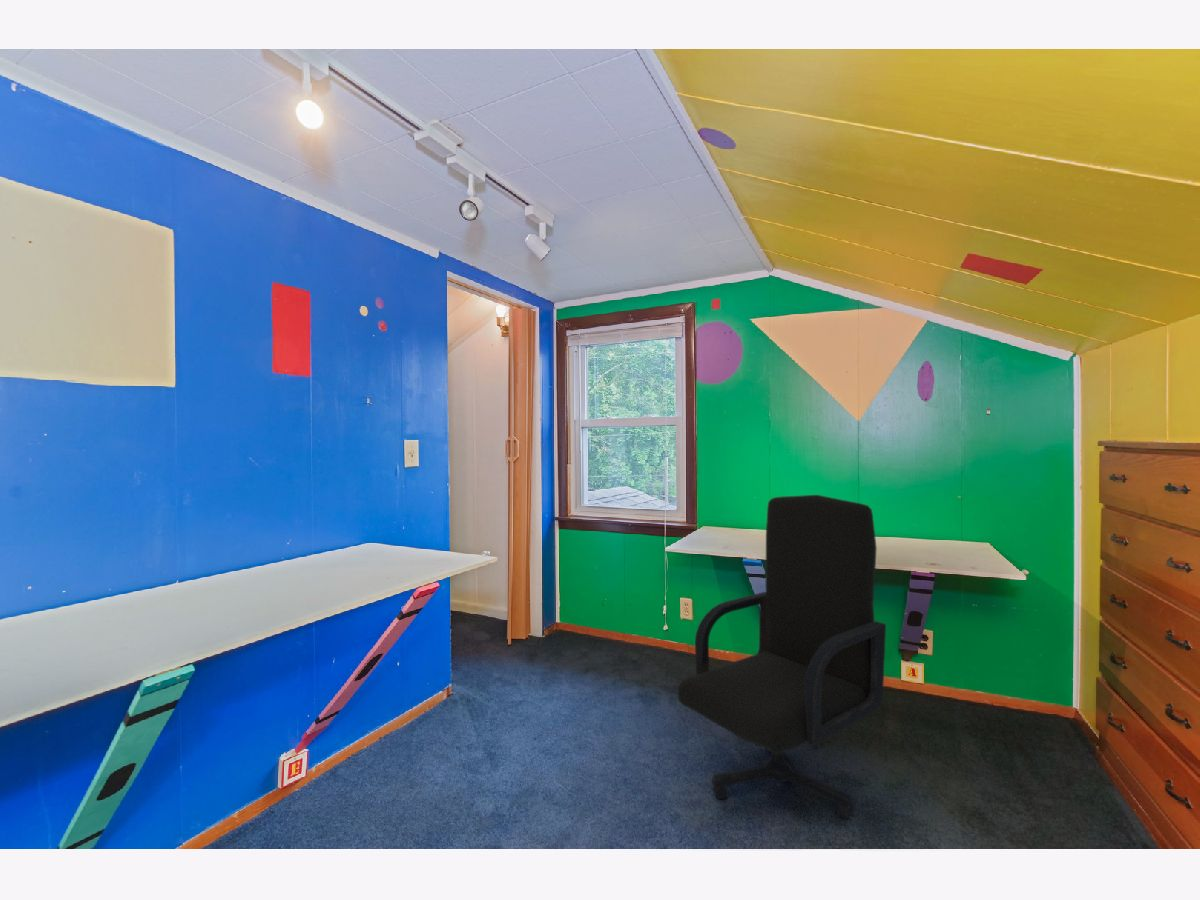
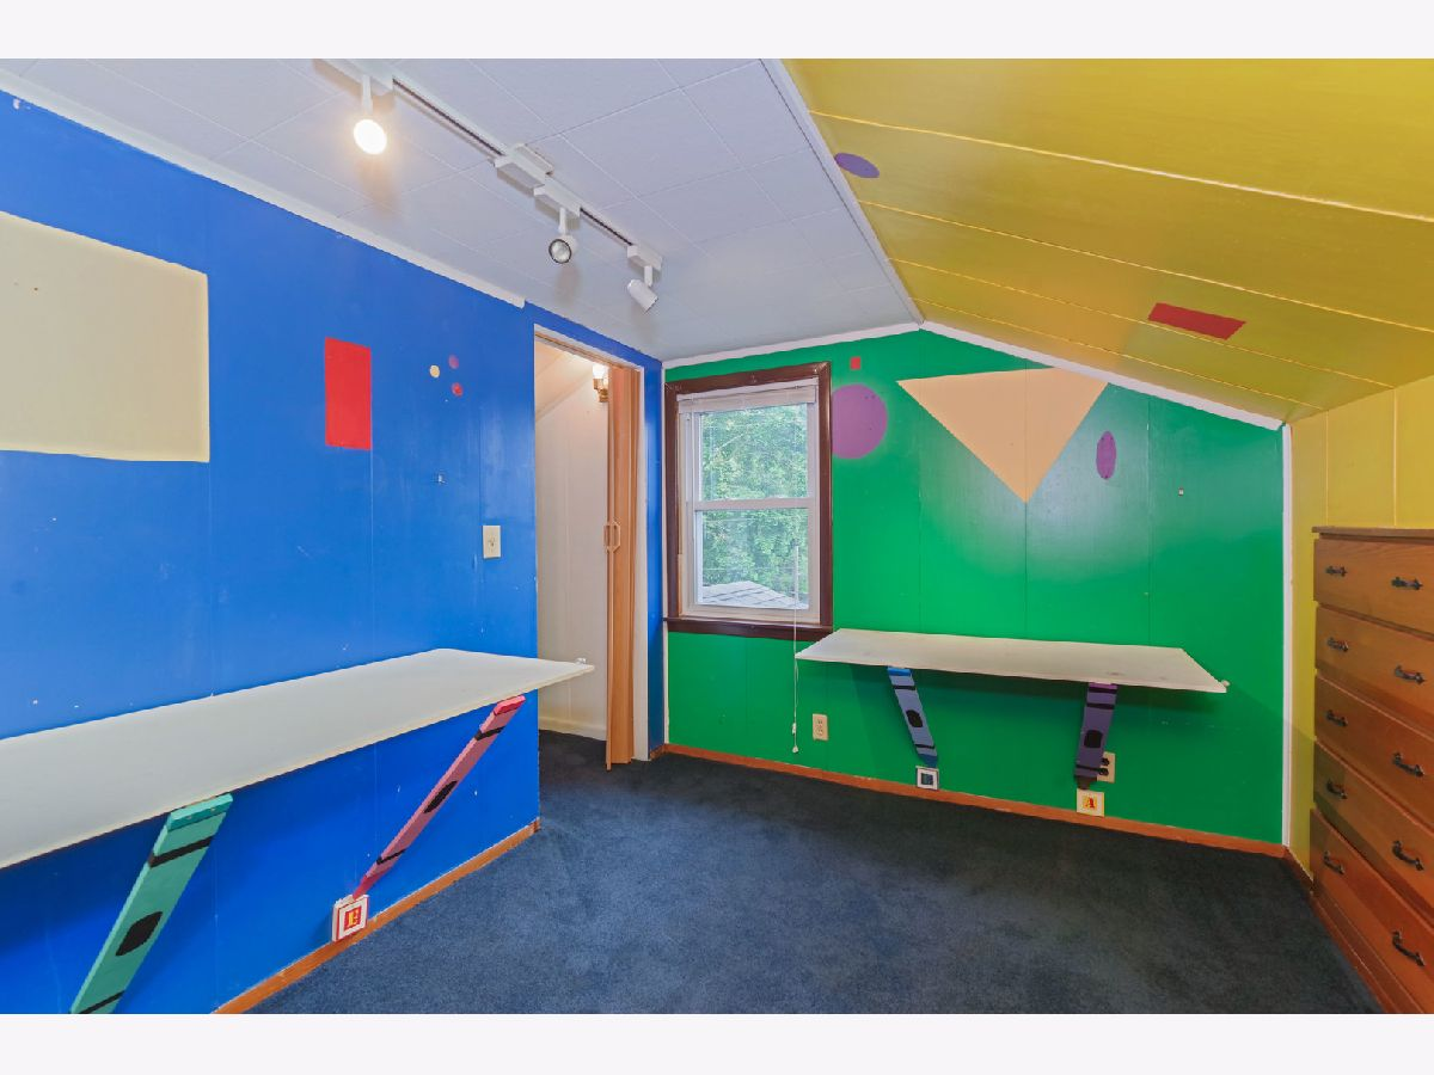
- chair [677,494,887,821]
